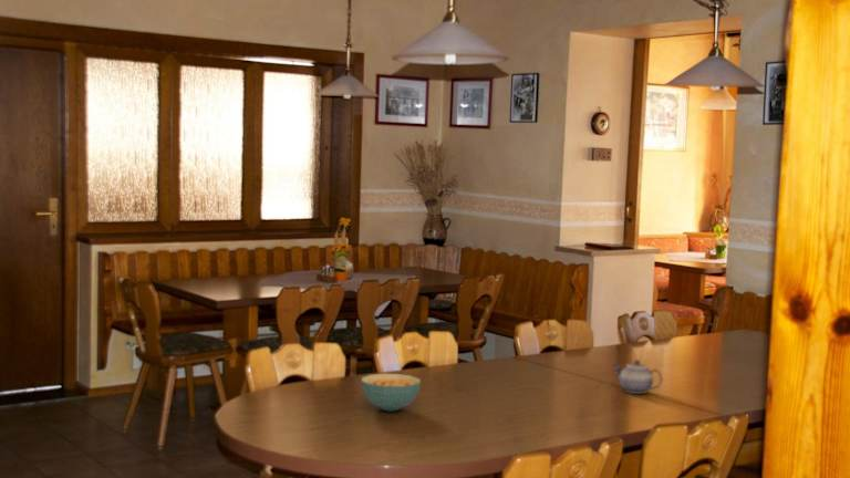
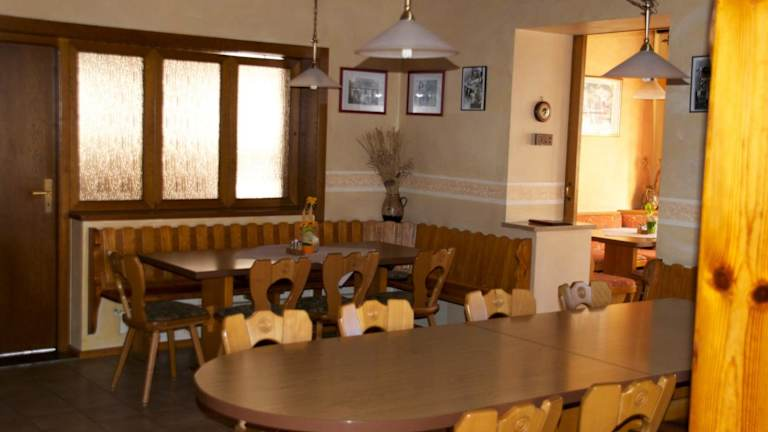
- cereal bowl [361,373,422,412]
- teapot [612,358,664,395]
